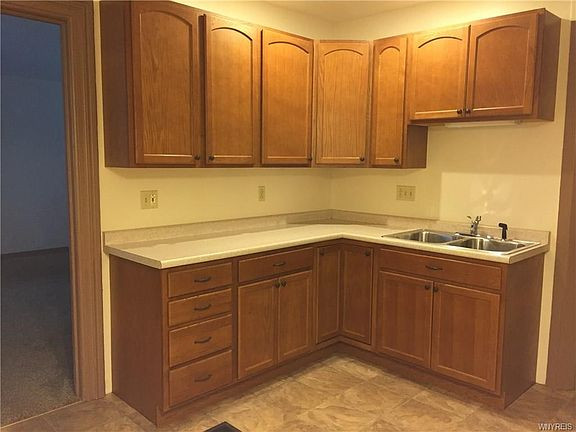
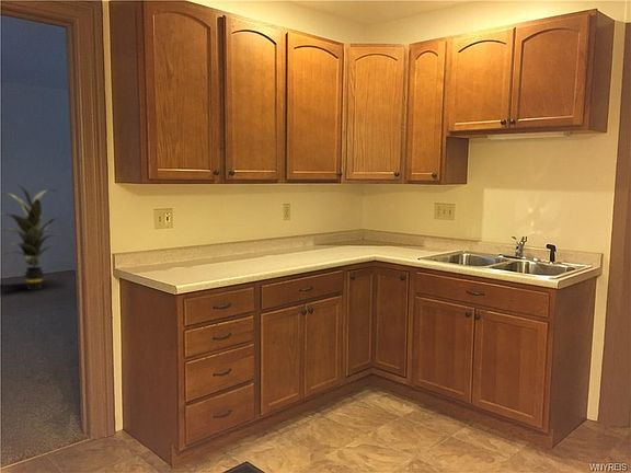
+ indoor plant [0,183,66,291]
